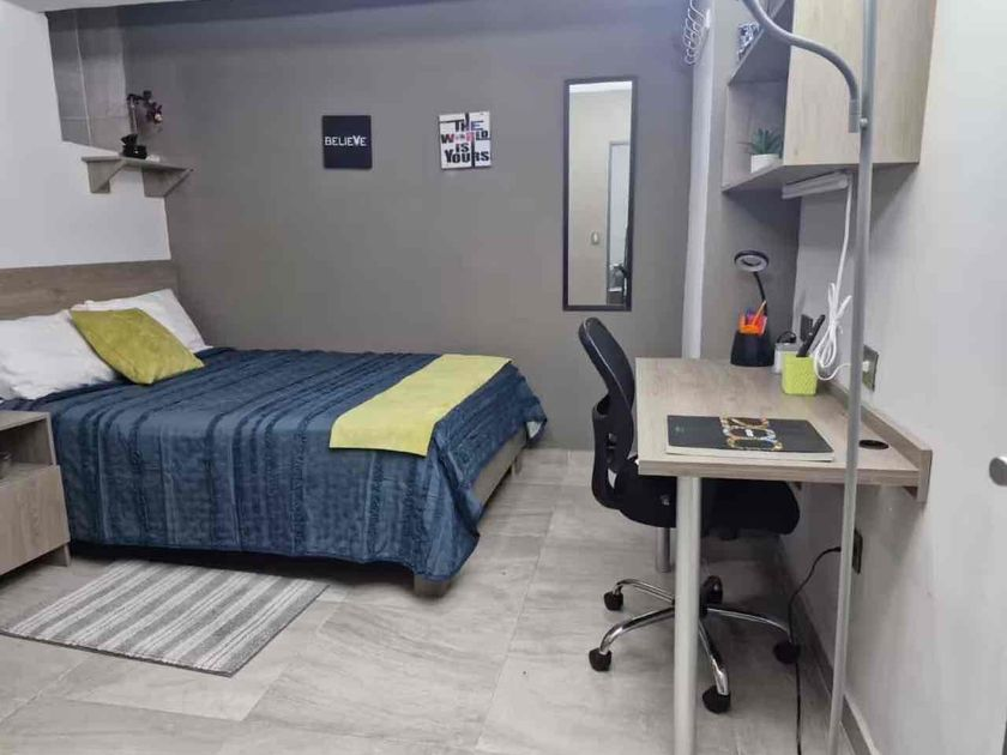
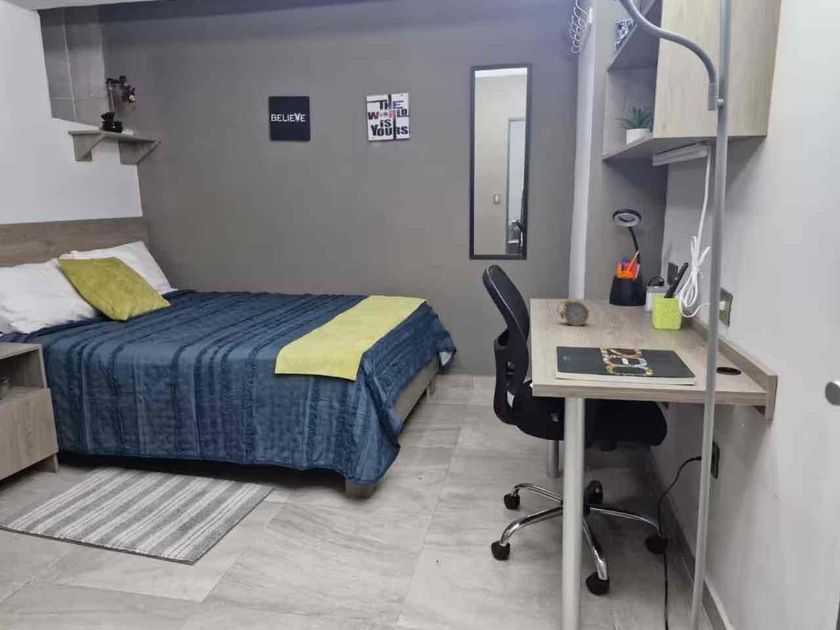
+ alarm clock [556,299,591,327]
